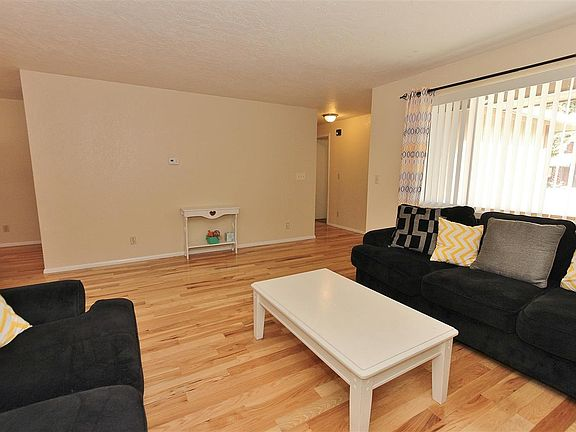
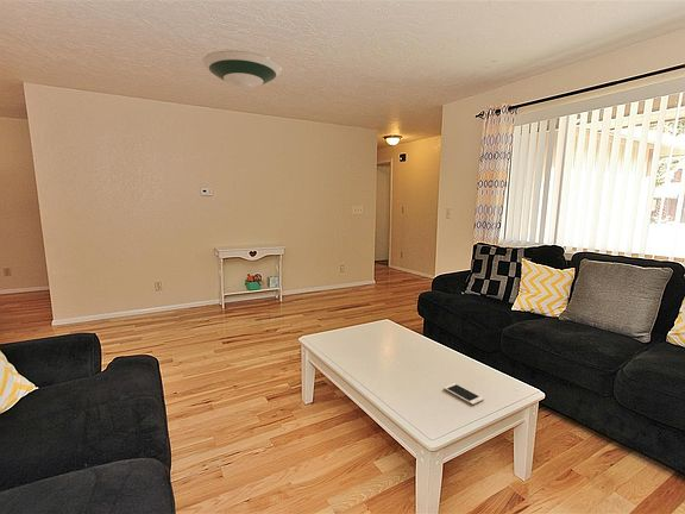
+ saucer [201,50,283,89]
+ cell phone [442,382,485,406]
